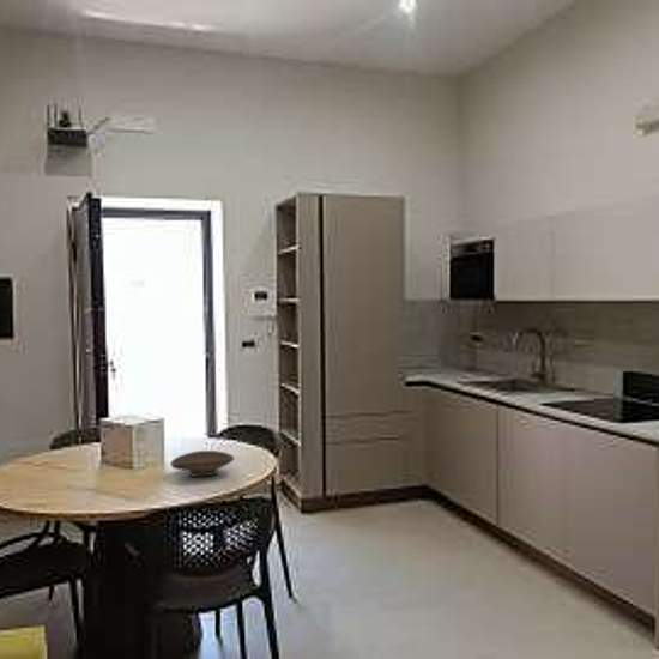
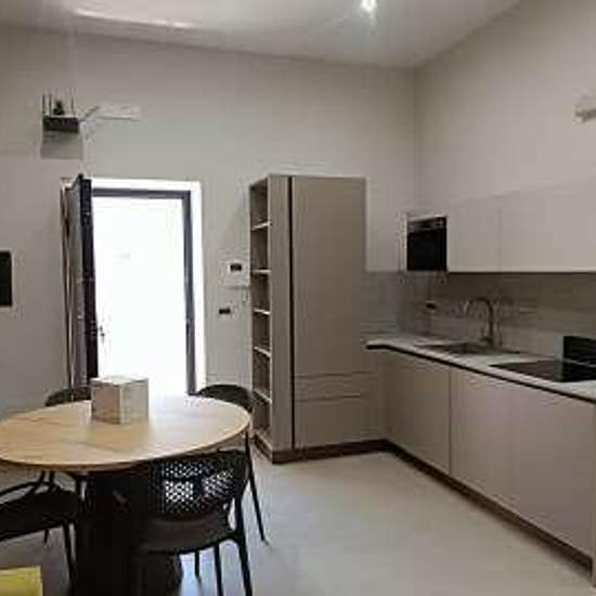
- decorative bowl [169,449,235,478]
